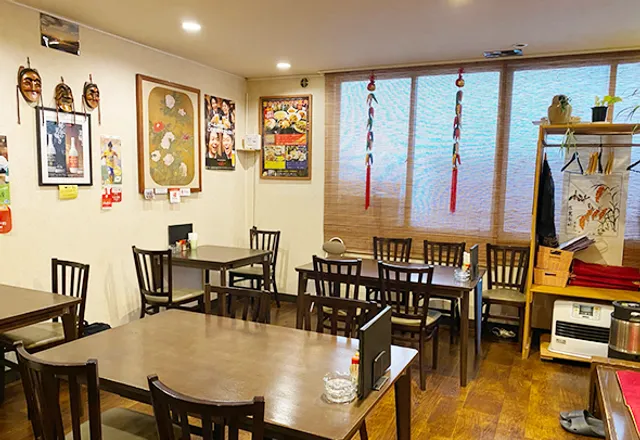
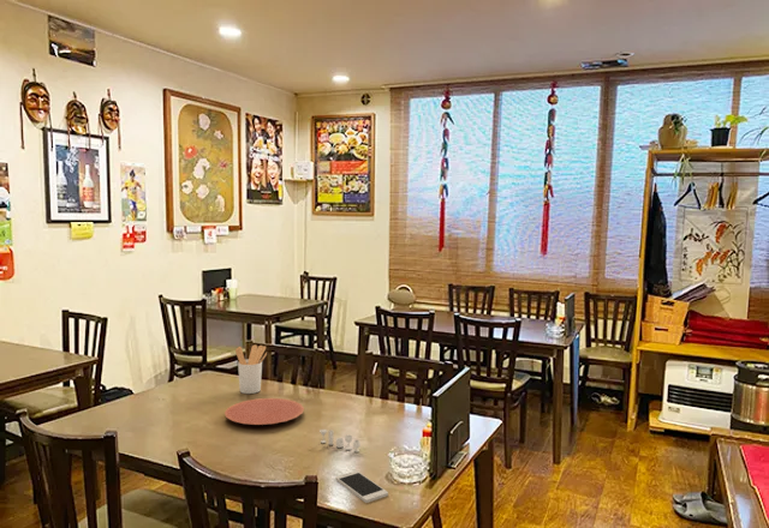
+ drinking glass [318,428,362,452]
+ plate [223,397,305,426]
+ utensil holder [234,343,268,395]
+ smartphone [334,469,389,504]
